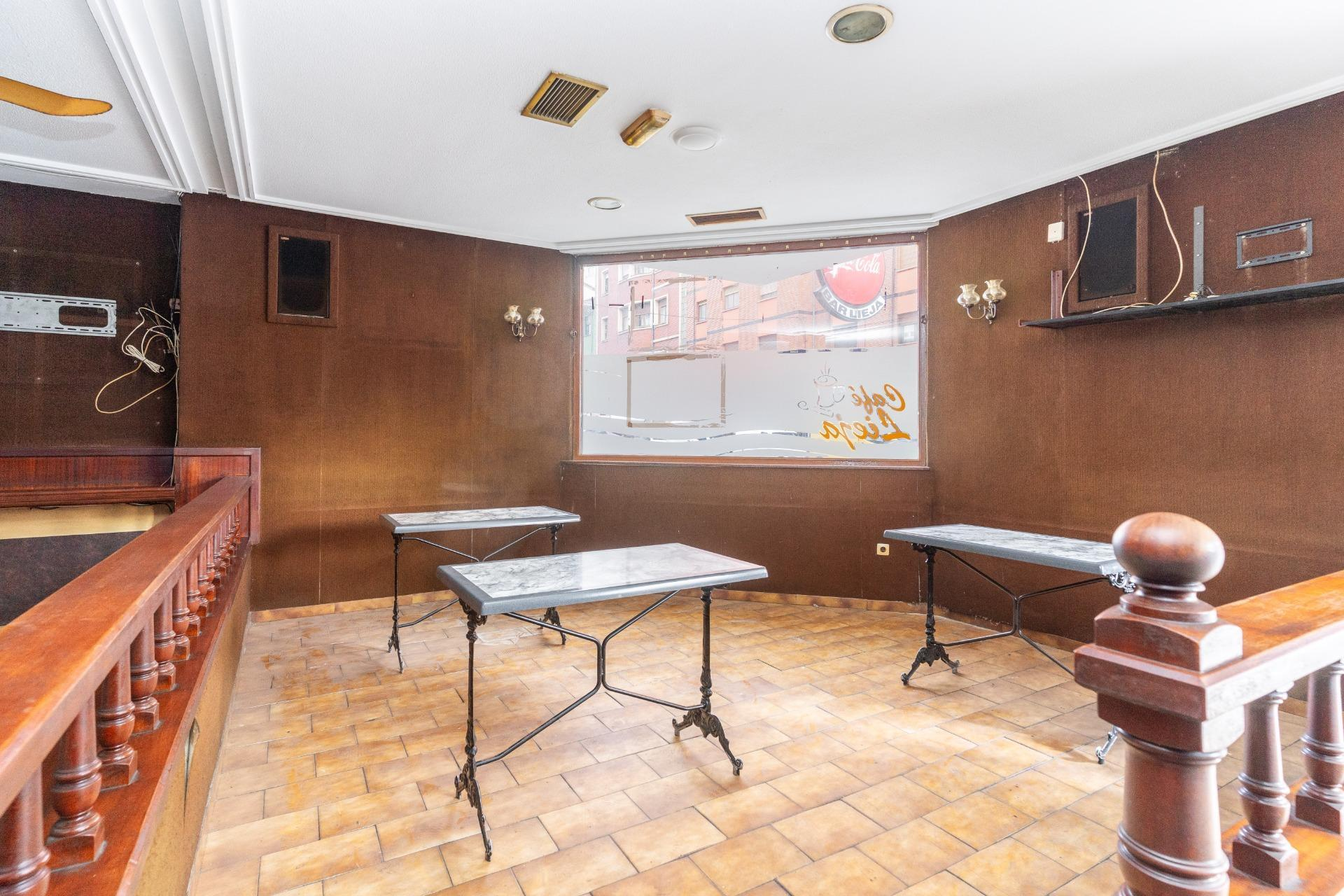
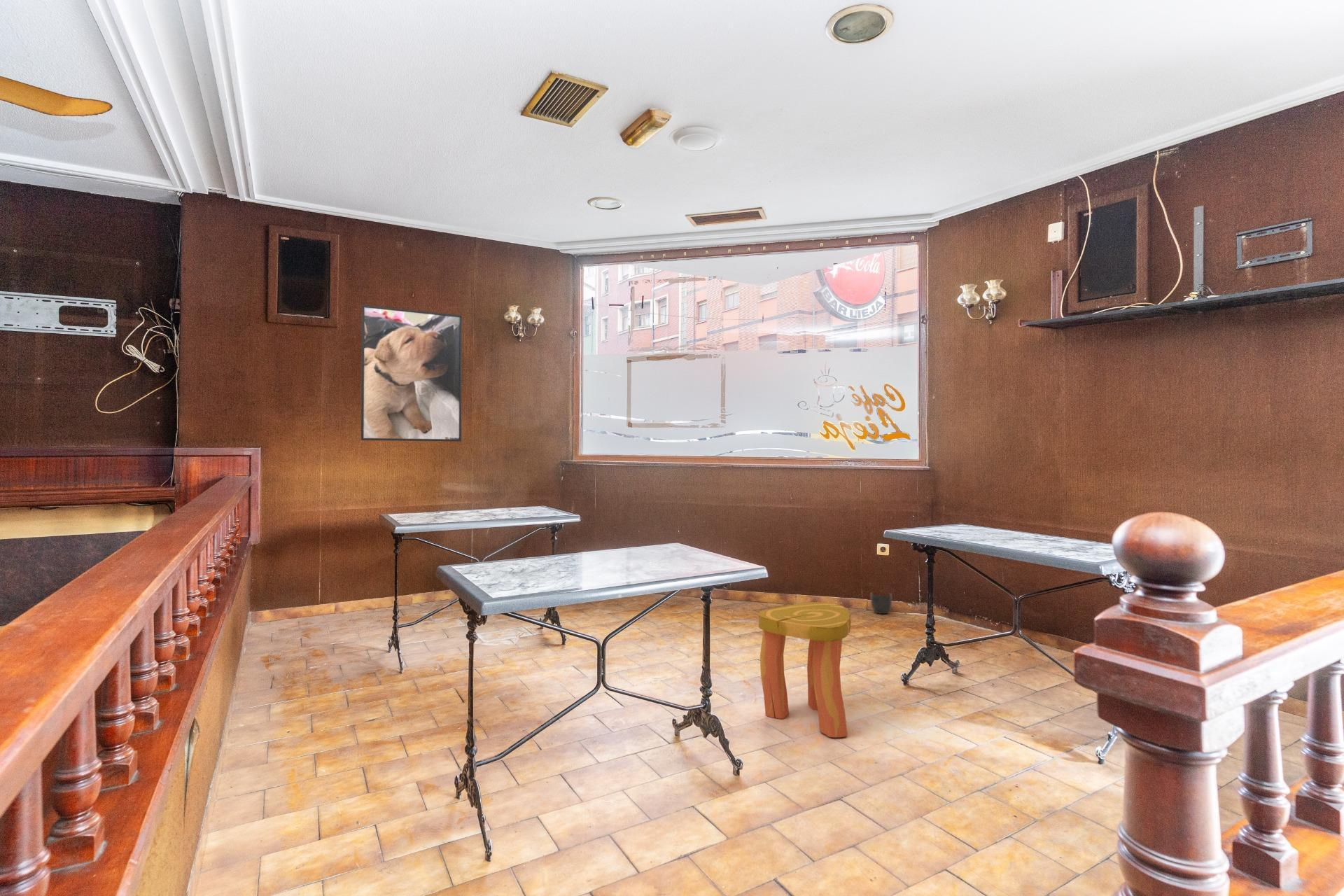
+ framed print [360,304,463,442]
+ planter [870,591,893,615]
+ stool [757,601,852,738]
